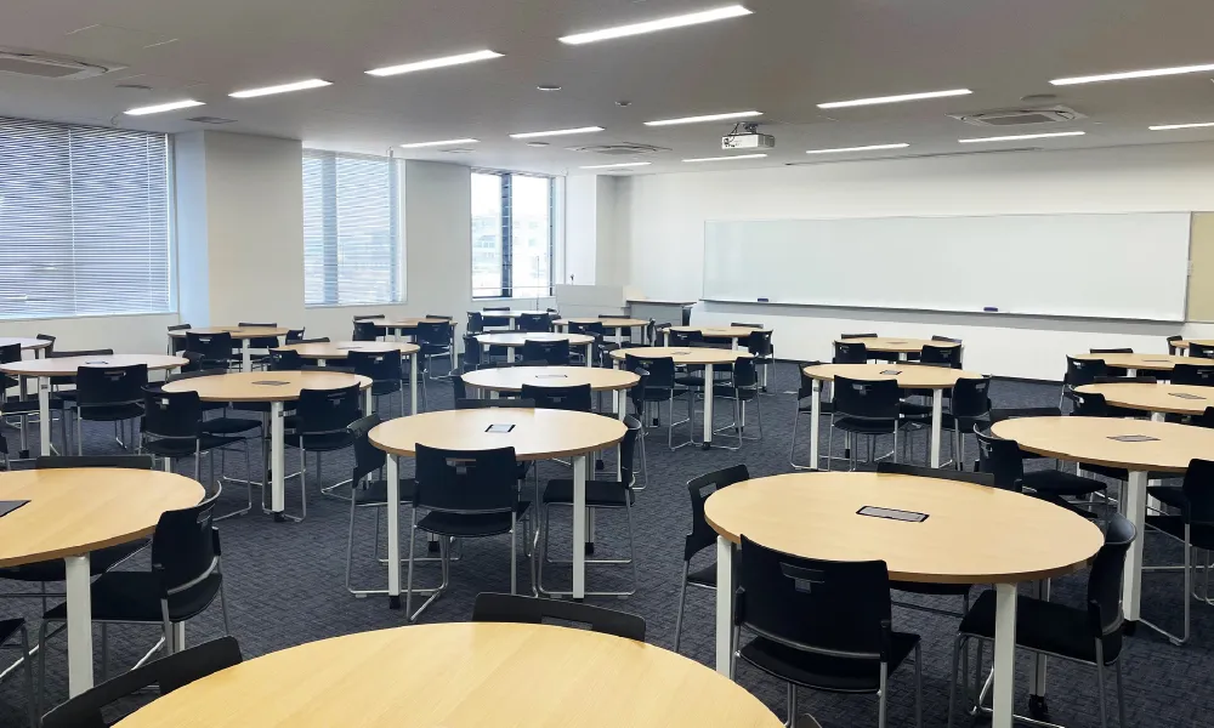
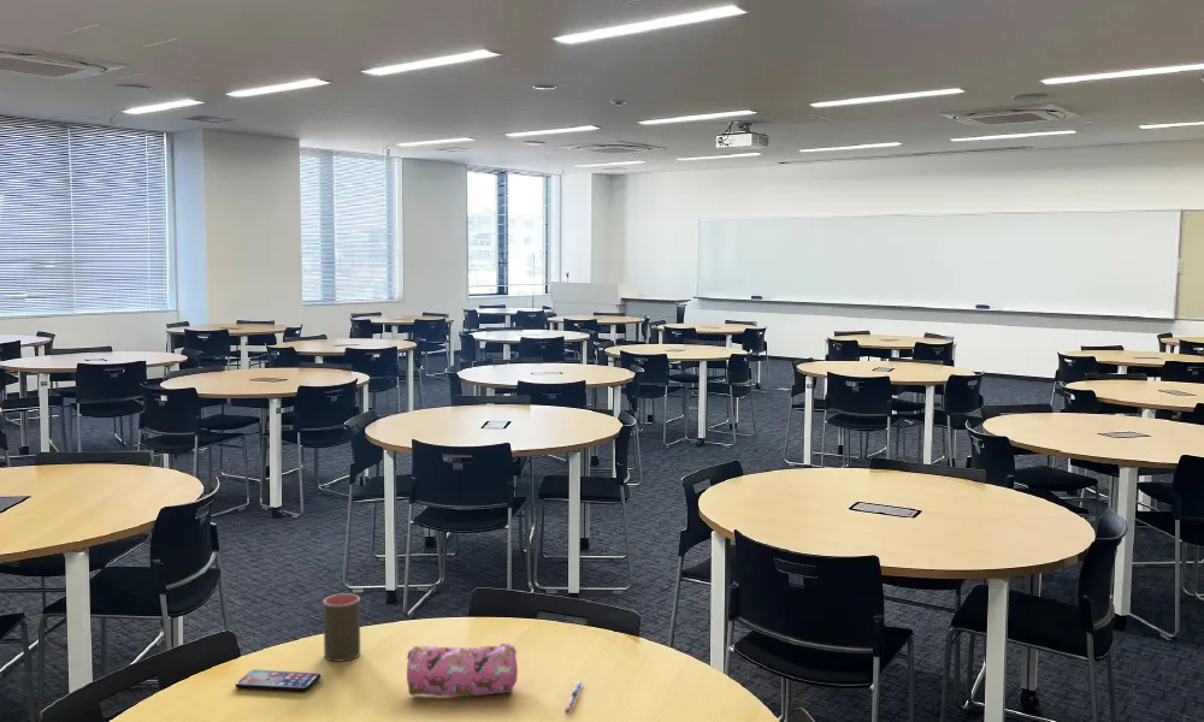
+ cup [323,592,361,663]
+ smartphone [235,669,321,693]
+ pencil case [406,643,519,697]
+ pen [562,680,584,715]
